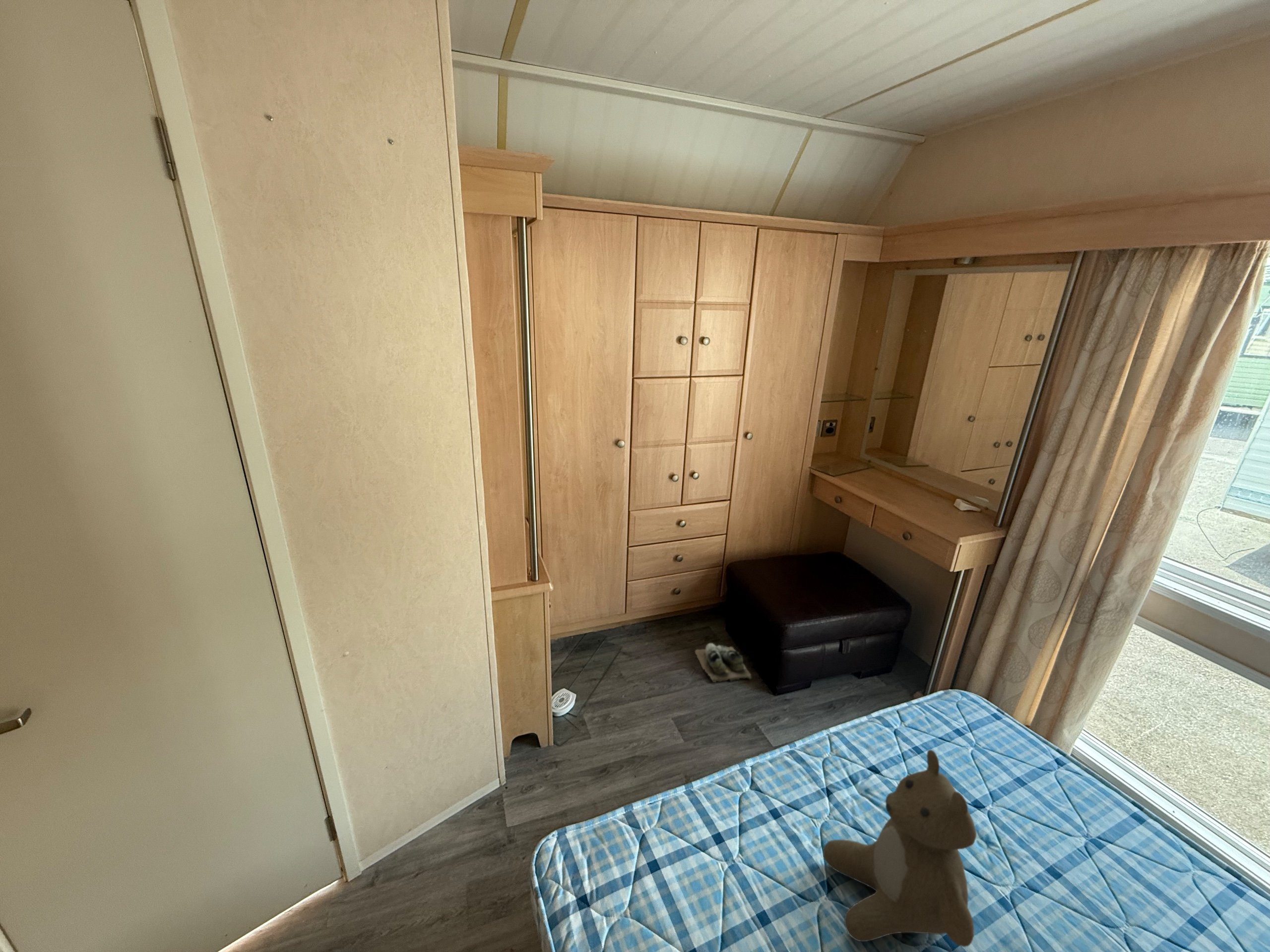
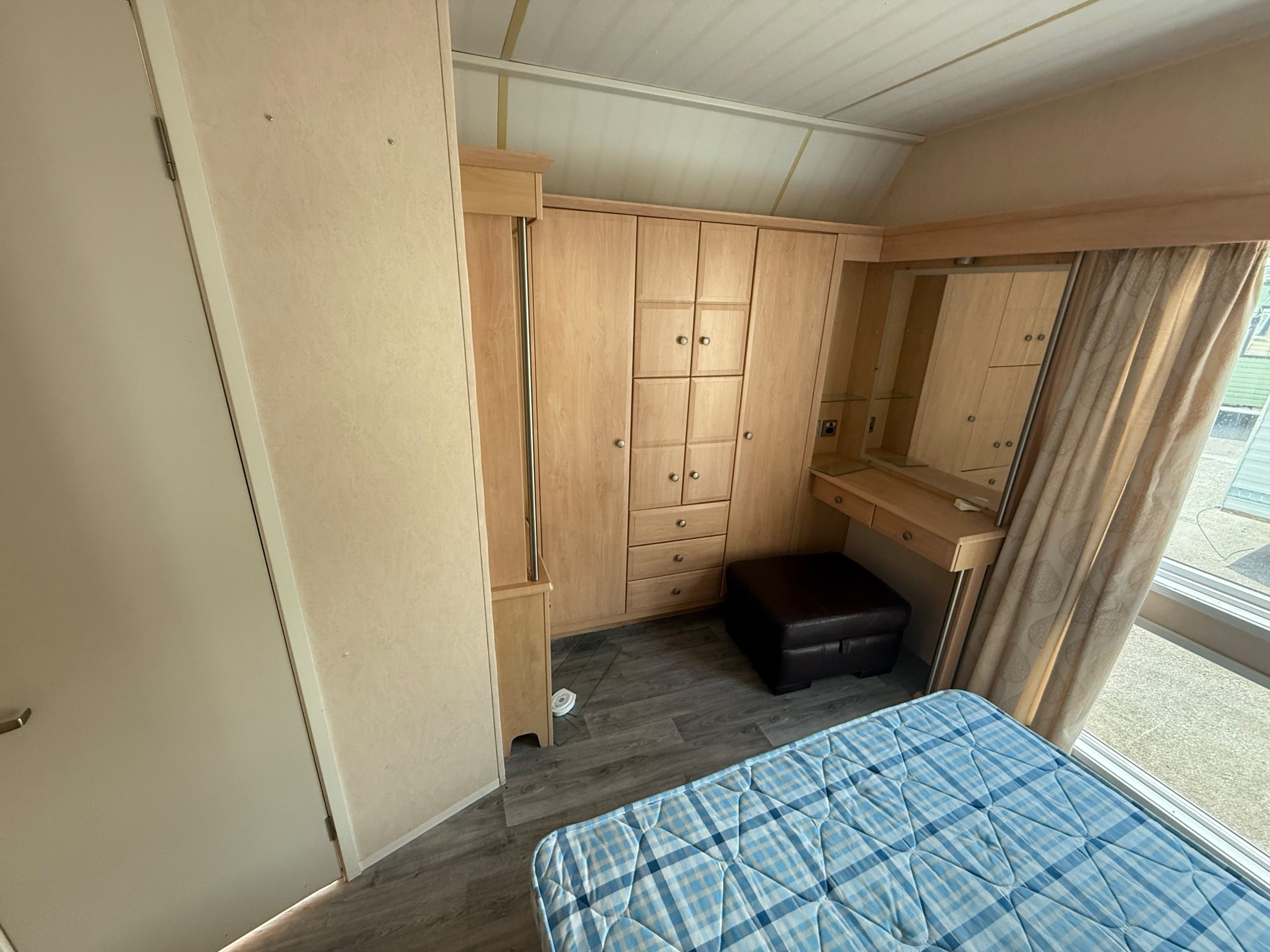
- shoe [695,643,752,683]
- teddy bear [823,749,977,948]
